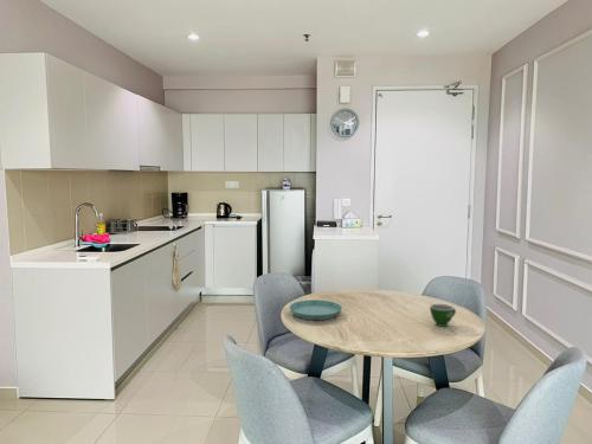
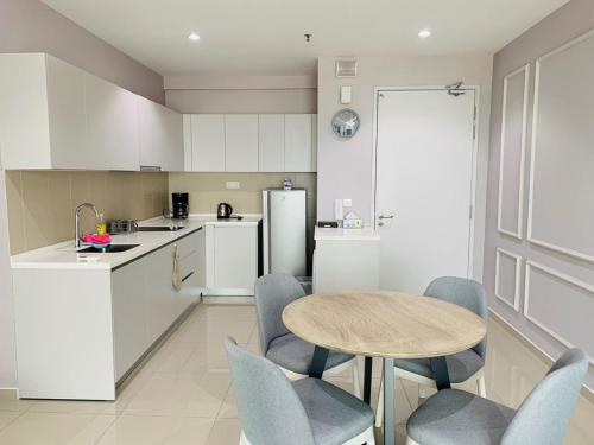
- teacup [429,303,457,328]
- saucer [288,298,343,321]
